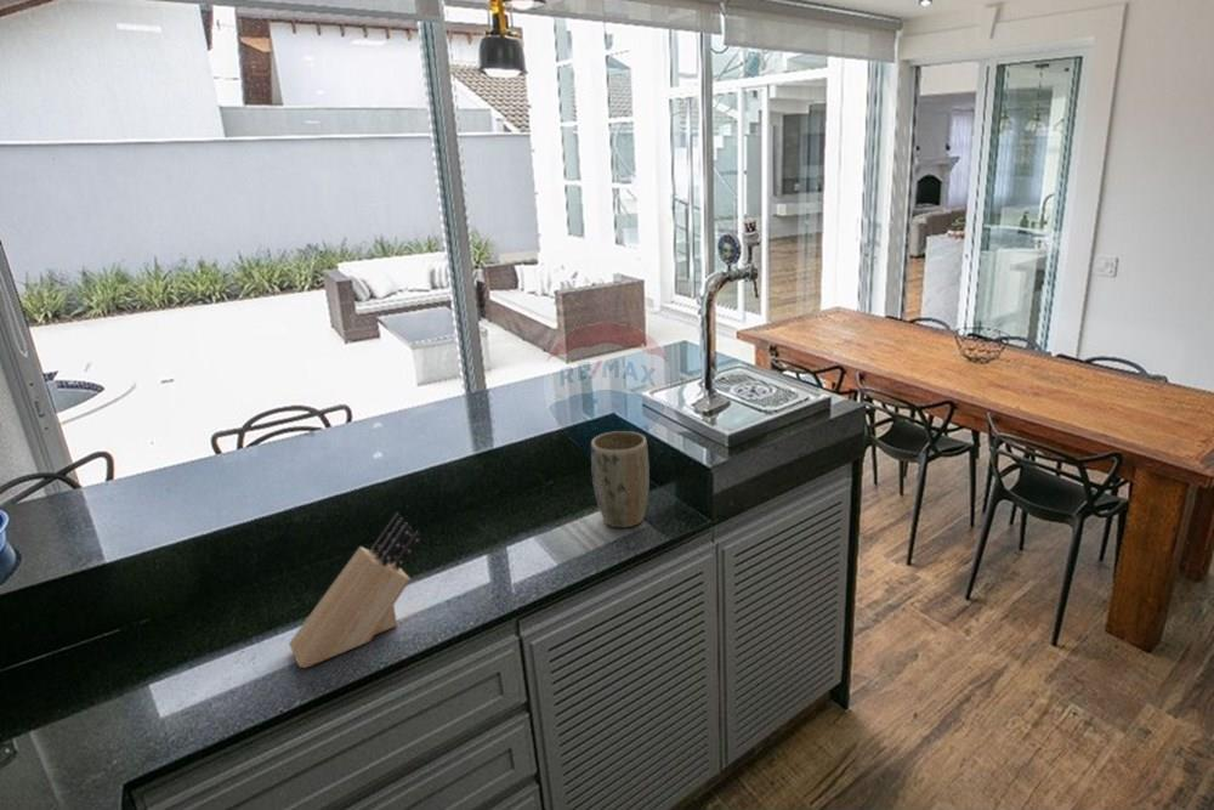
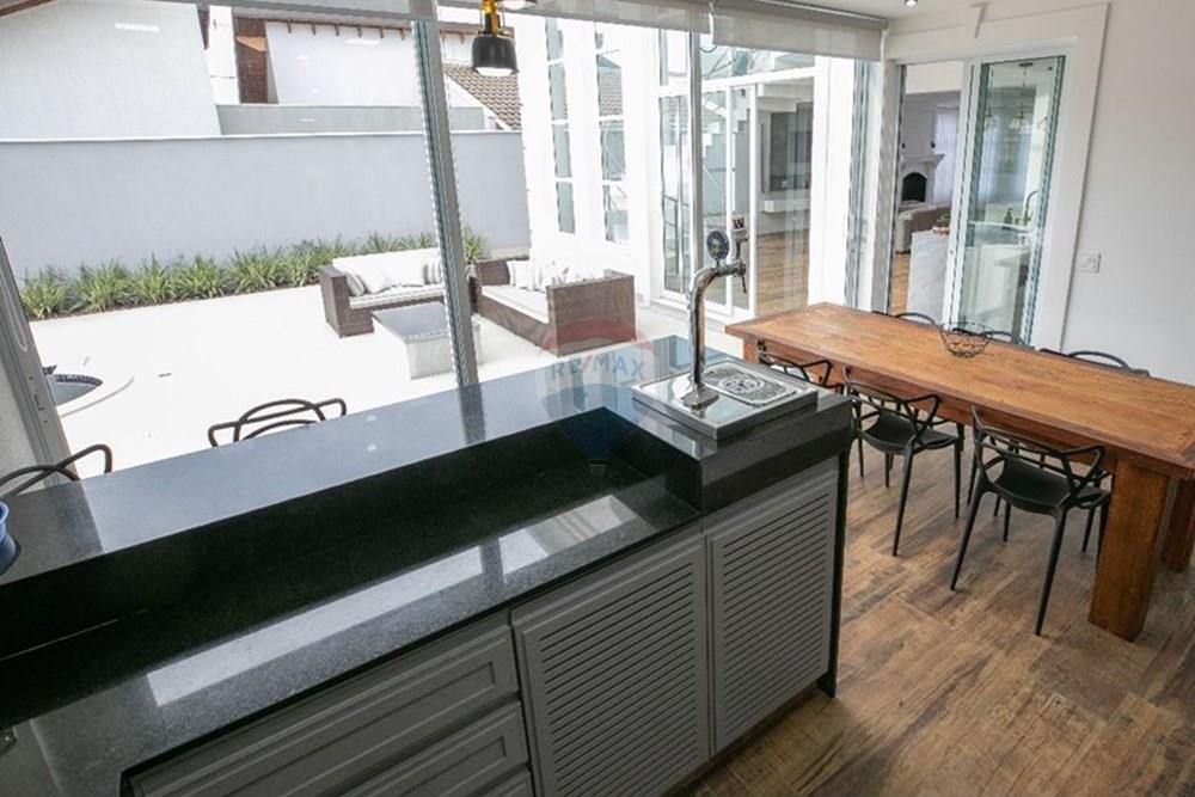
- knife block [288,511,421,669]
- plant pot [590,430,651,528]
